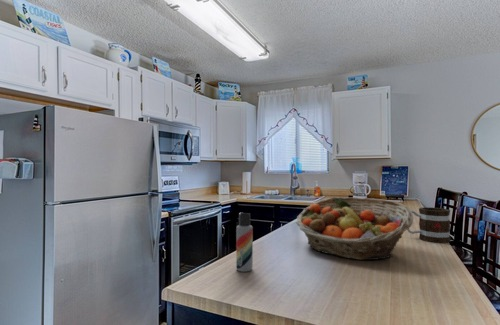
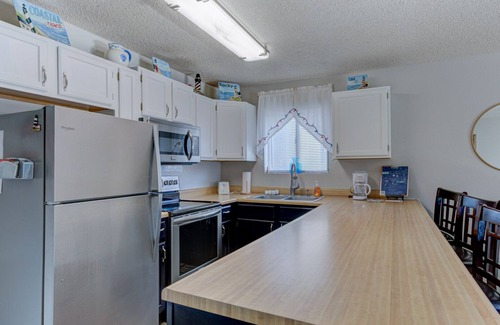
- mug [407,206,451,244]
- fruit basket [295,196,414,261]
- lotion bottle [235,212,254,273]
